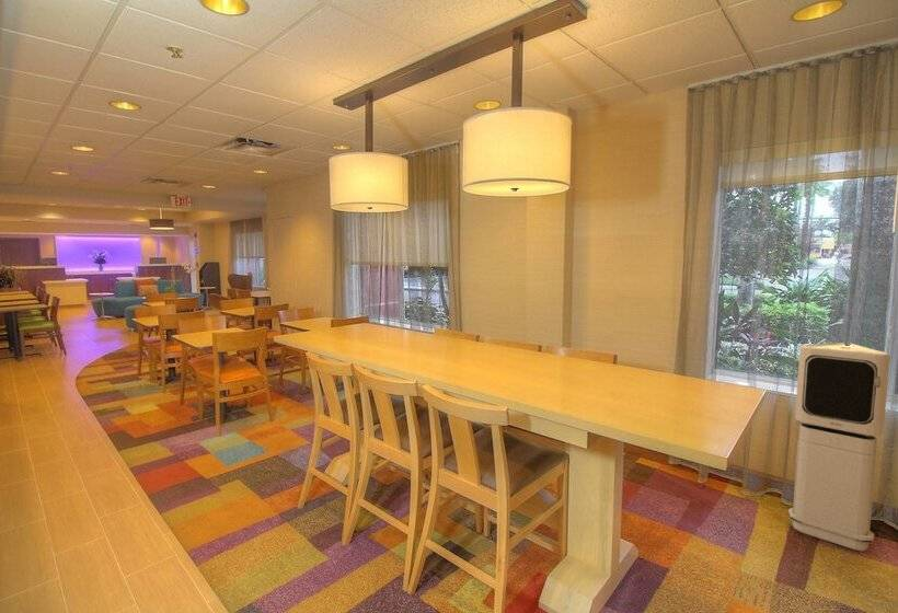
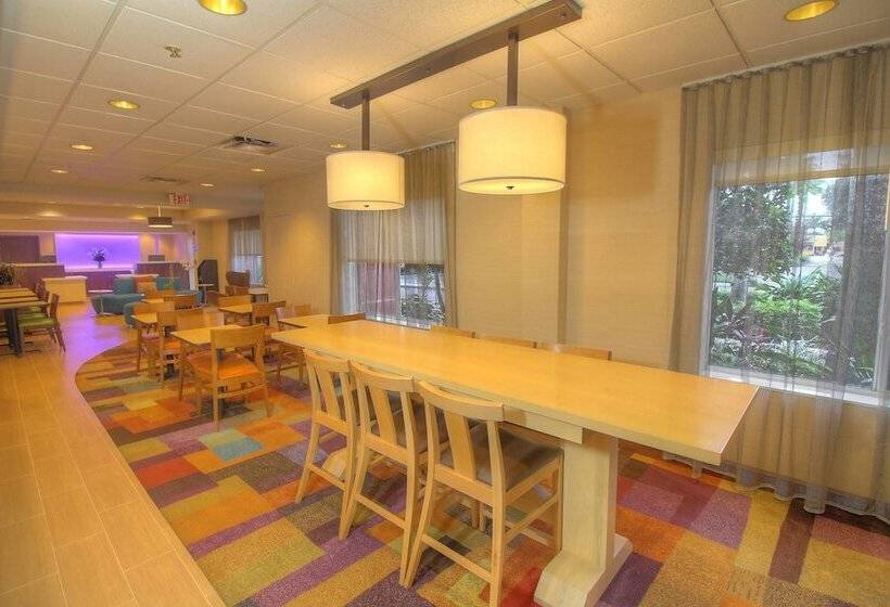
- air purifier [787,342,891,552]
